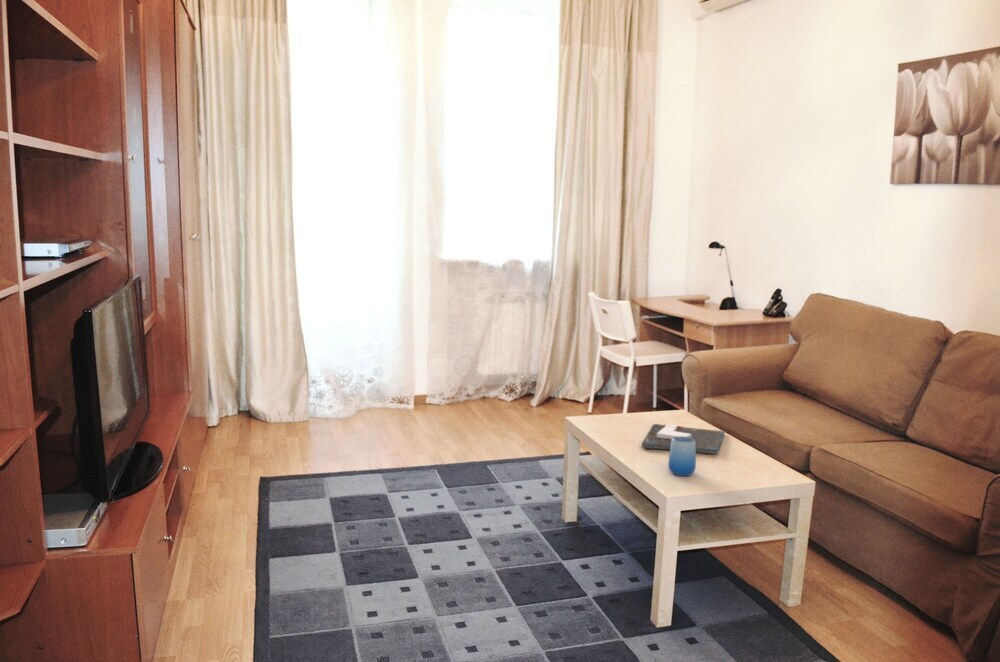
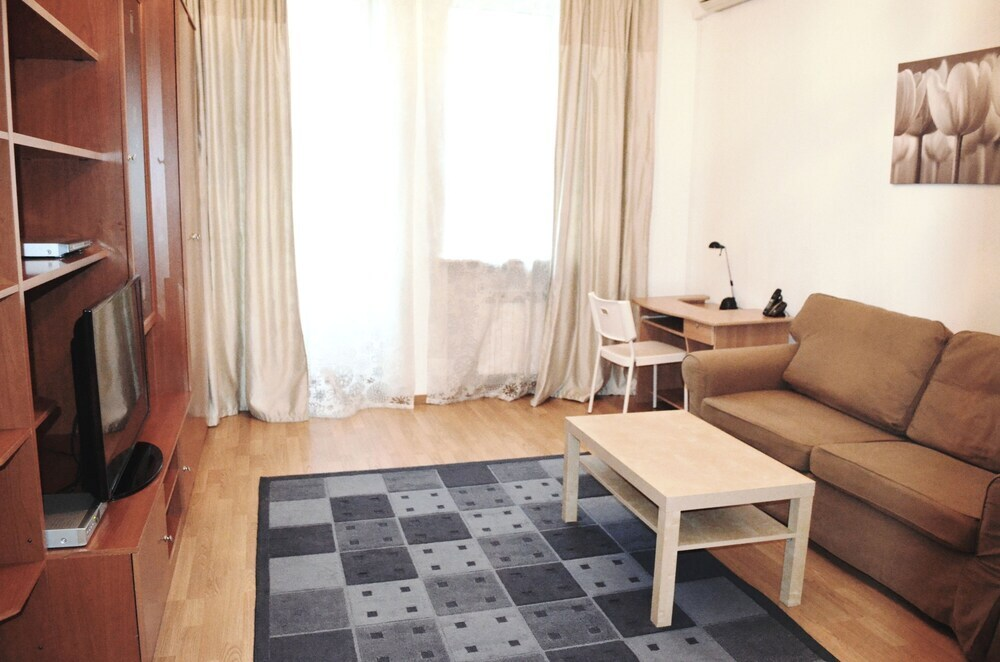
- cup [667,436,697,477]
- board game [641,423,726,455]
